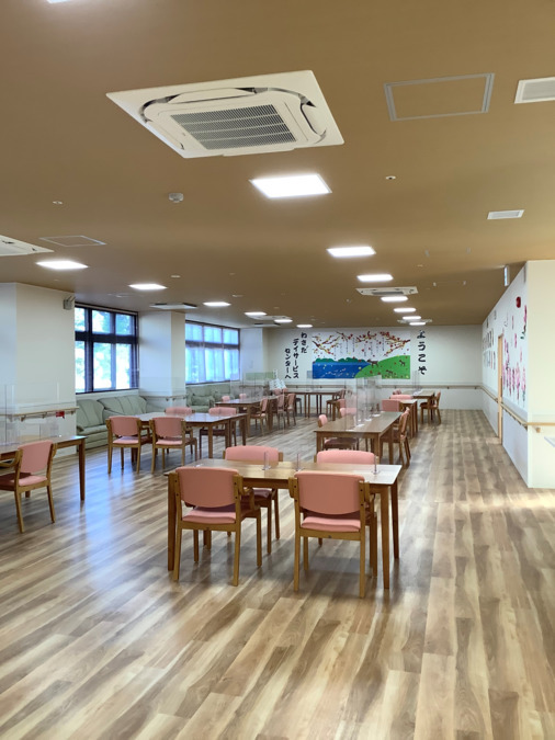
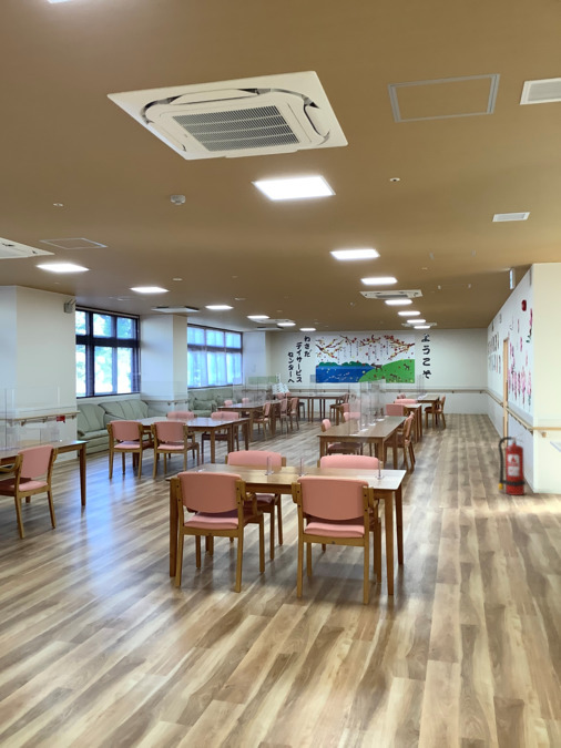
+ fire extinguisher [497,432,527,496]
